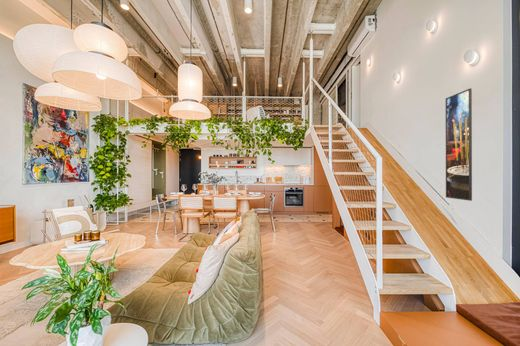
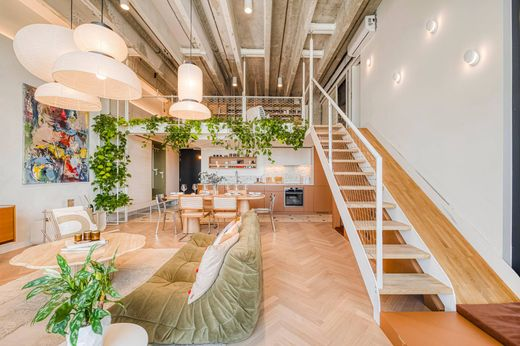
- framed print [445,87,473,202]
